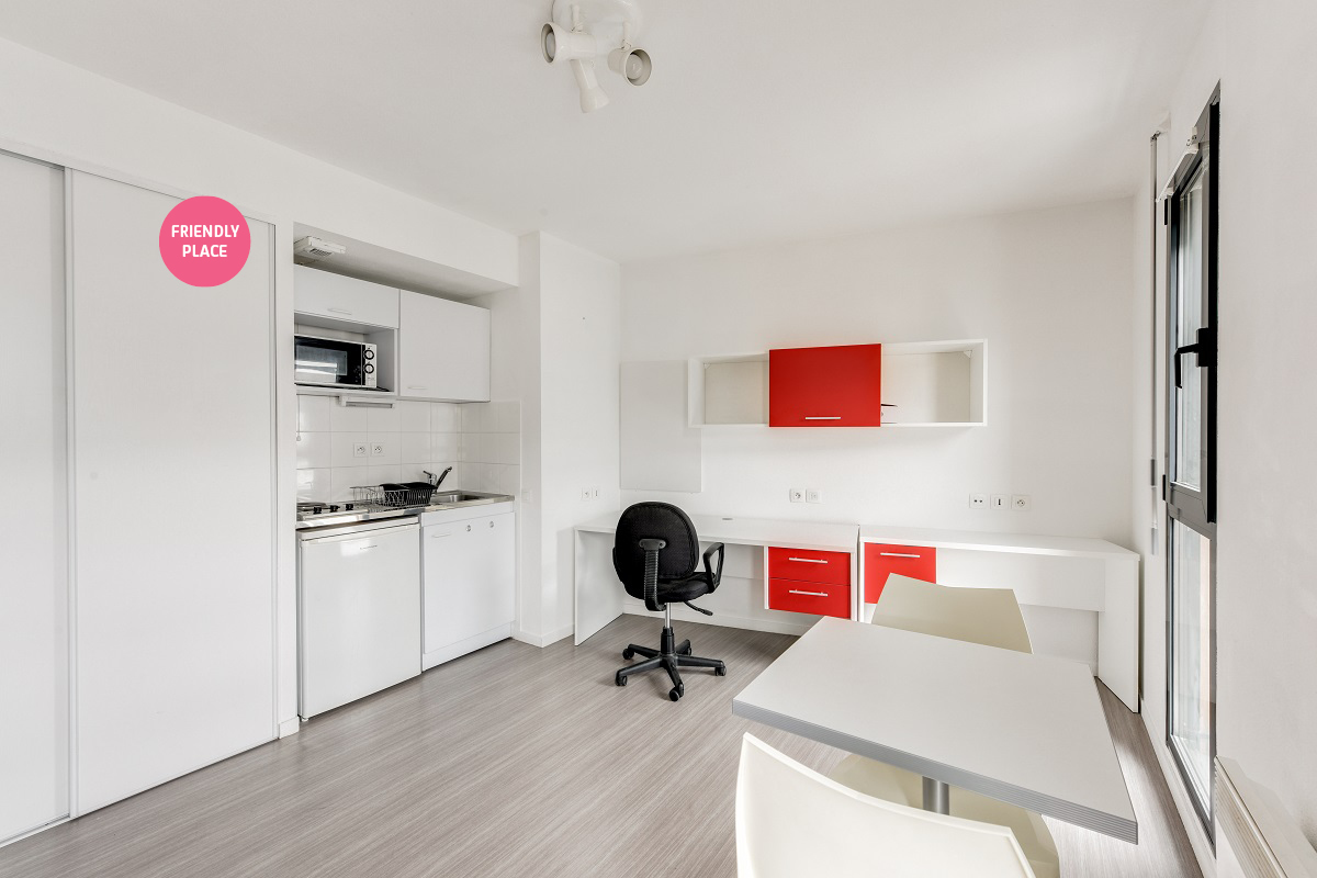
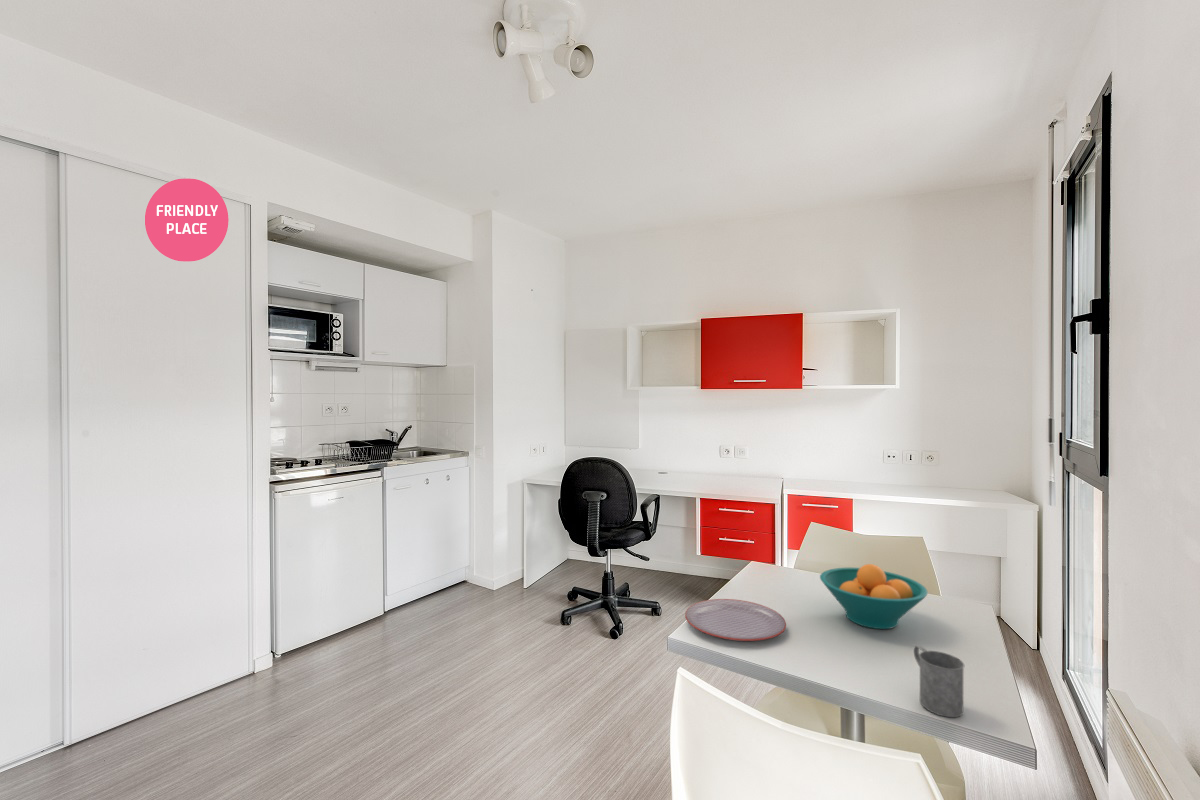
+ fruit bowl [819,563,929,630]
+ plate [684,598,787,642]
+ mug [913,645,965,718]
